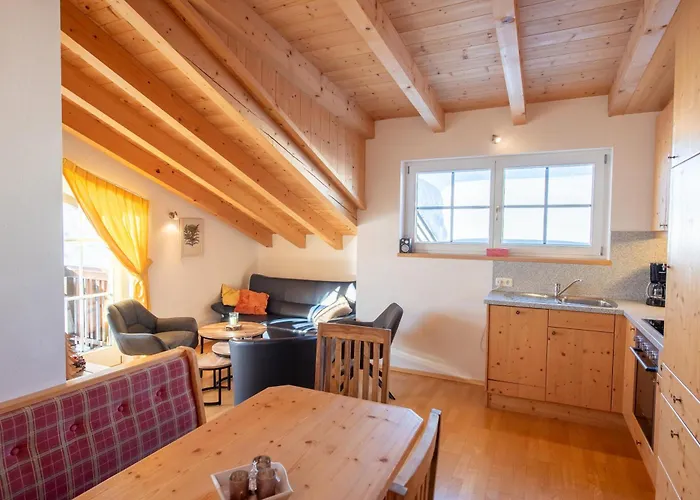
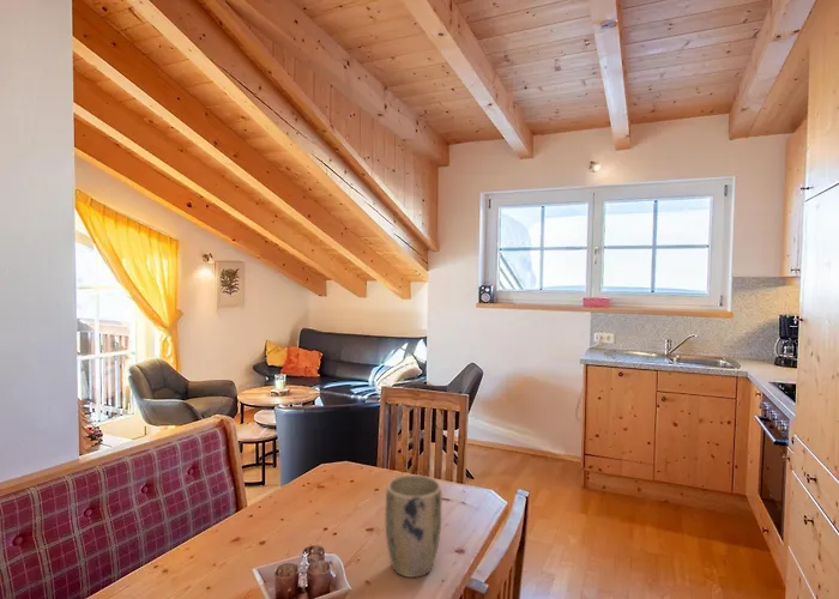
+ plant pot [385,473,442,579]
